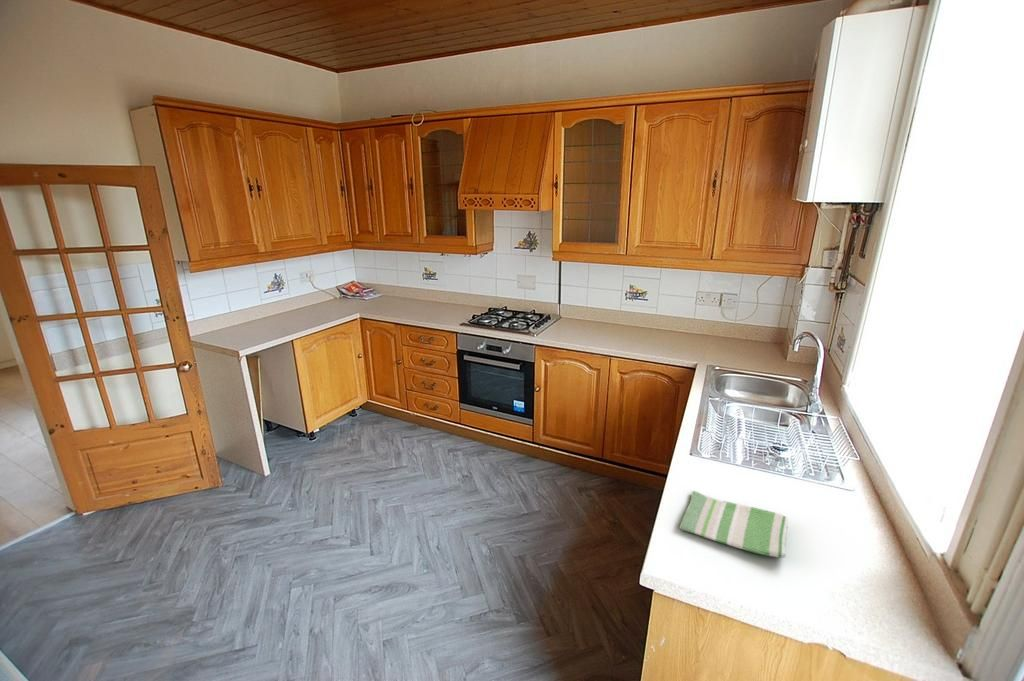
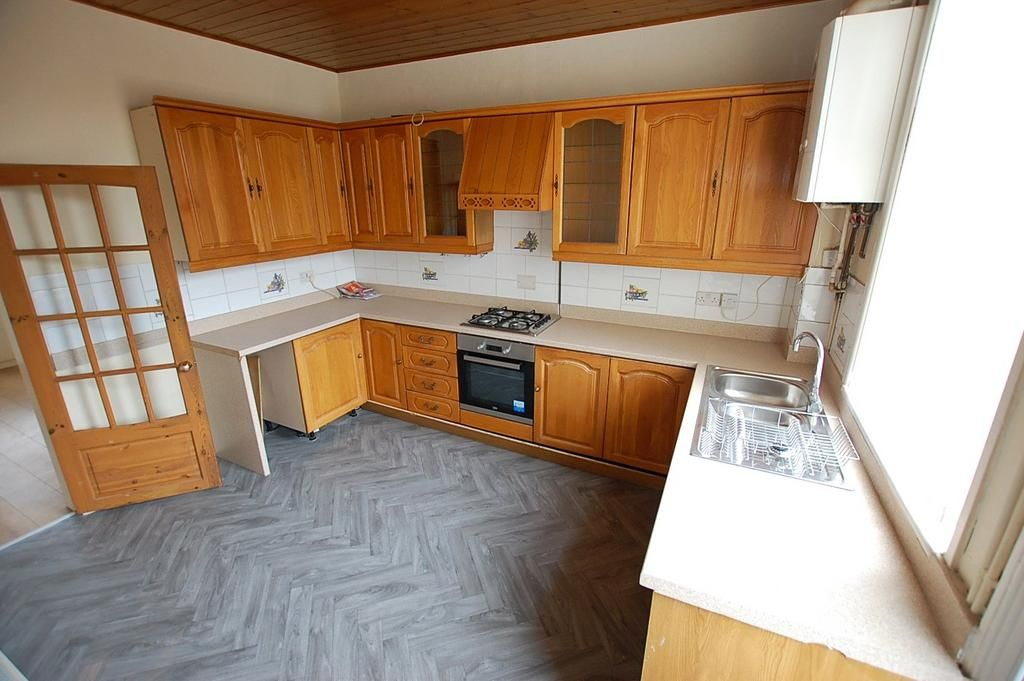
- dish towel [678,490,789,559]
